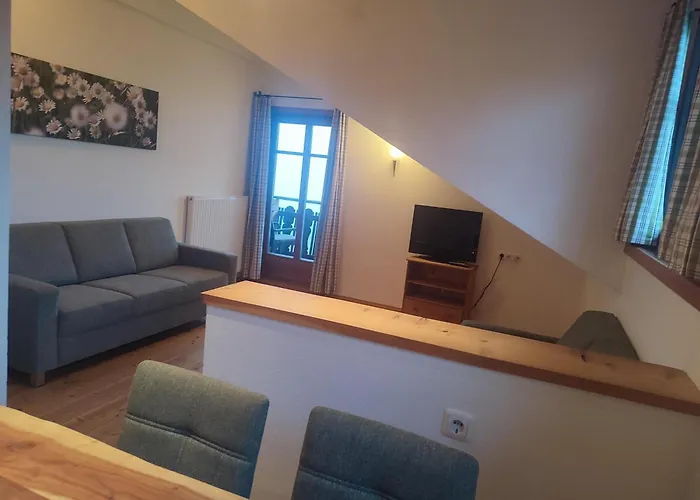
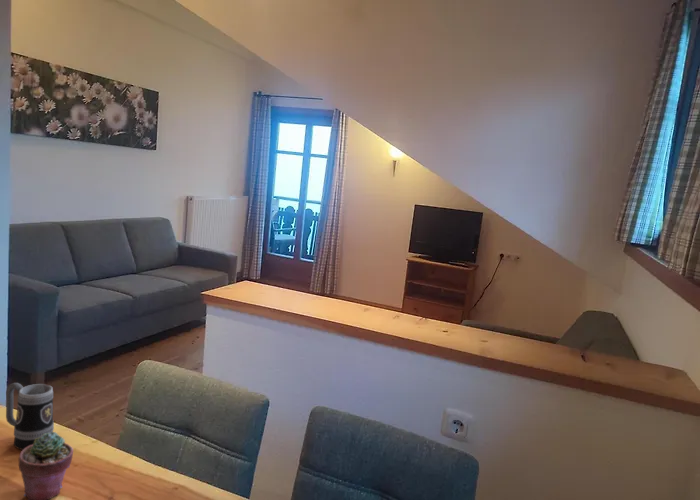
+ potted succulent [17,431,74,500]
+ mug [5,382,55,451]
